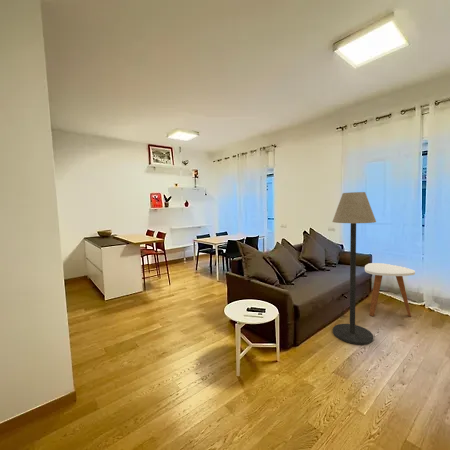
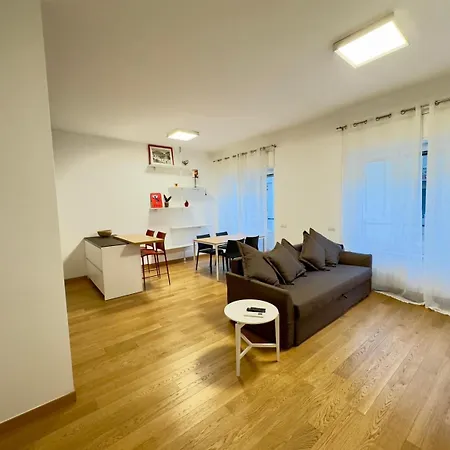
- floor lamp [331,191,377,346]
- side table [364,262,416,318]
